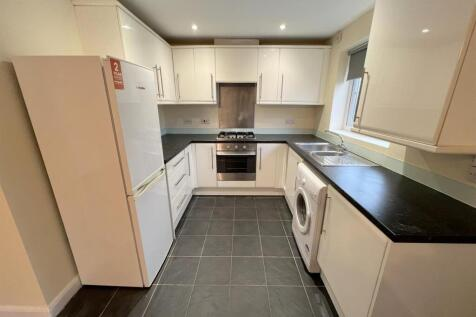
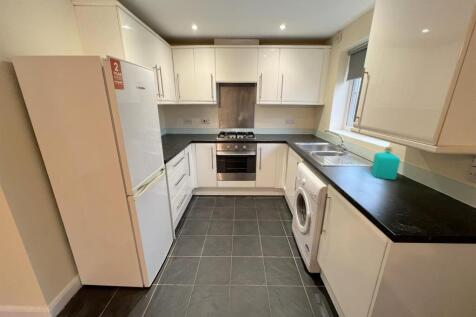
+ soap bottle [370,146,401,181]
